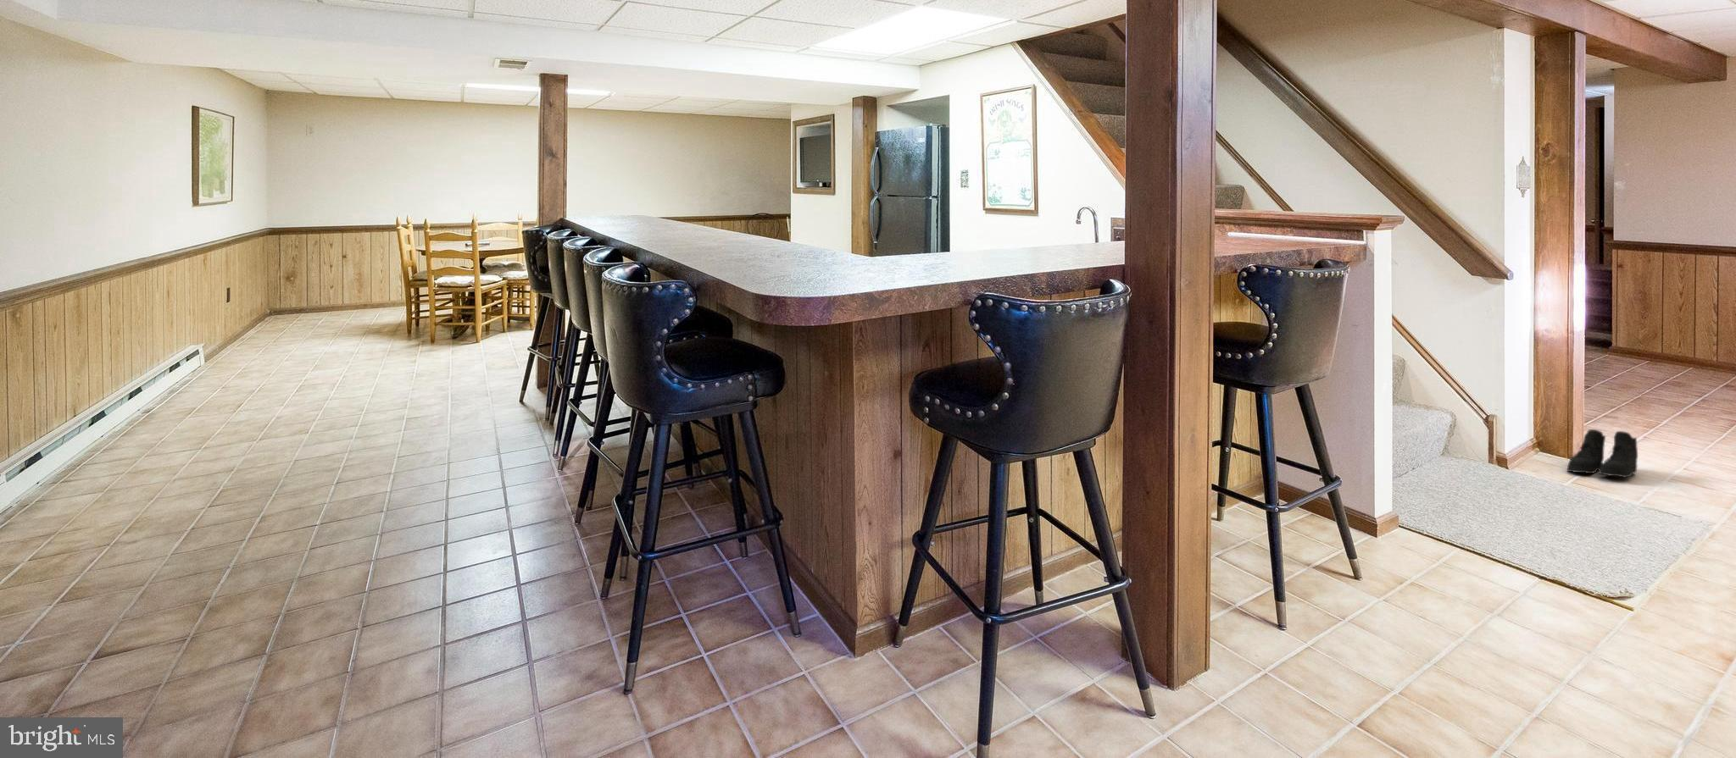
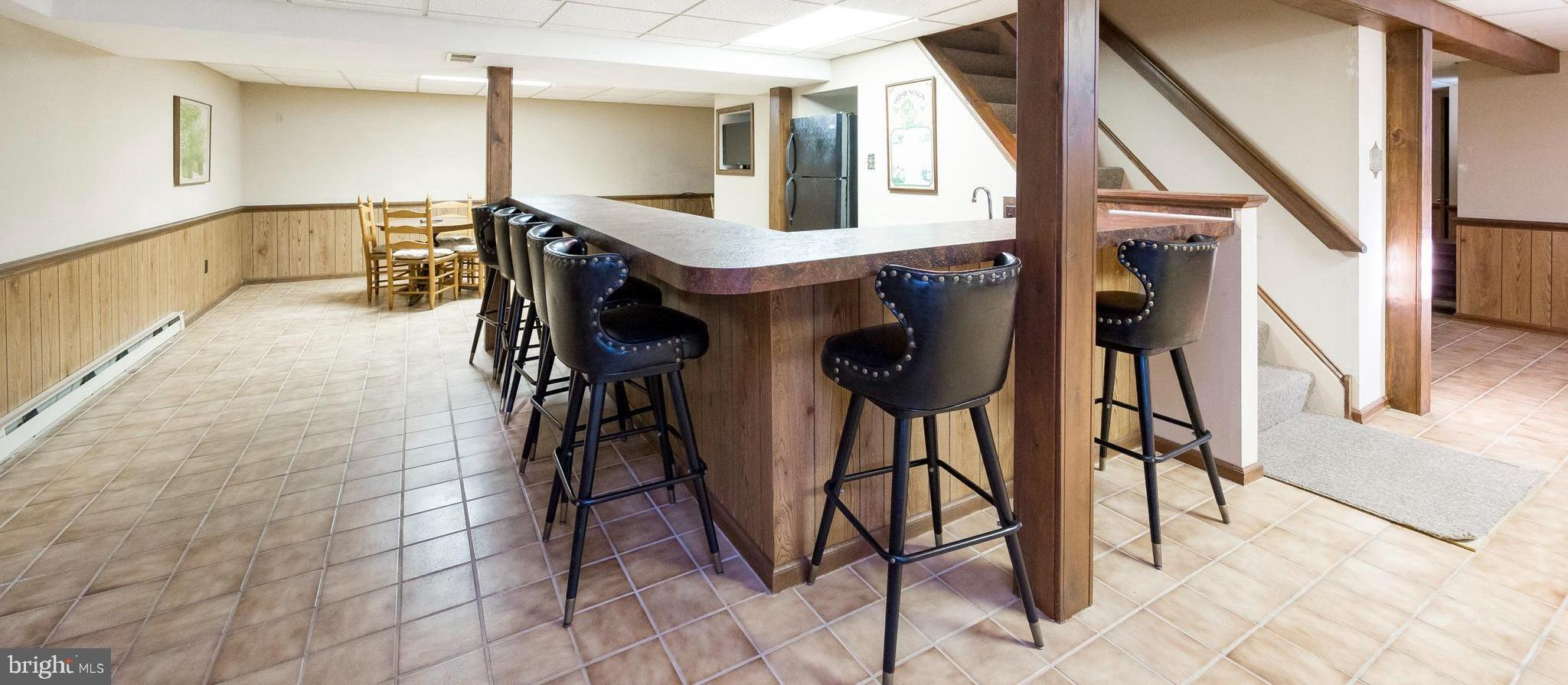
- boots [1567,428,1639,478]
